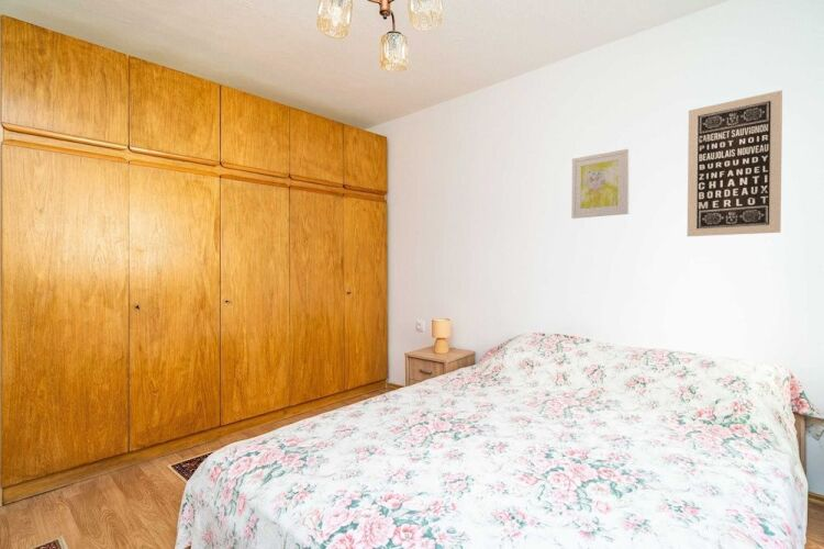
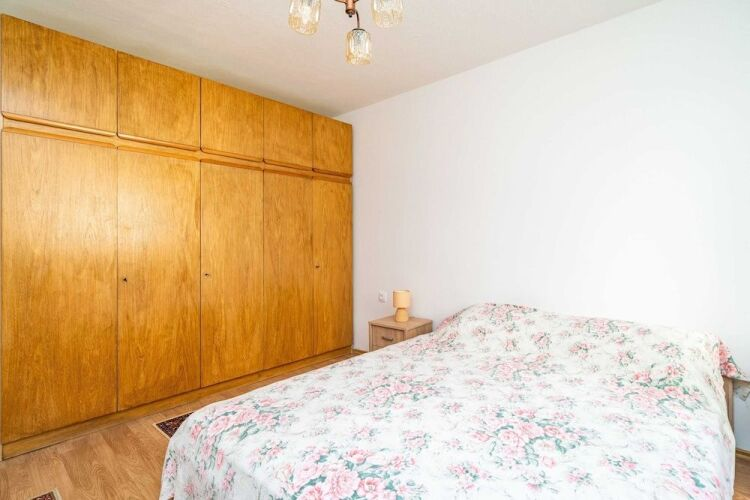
- wall art [687,89,783,237]
- wall art [570,148,631,220]
